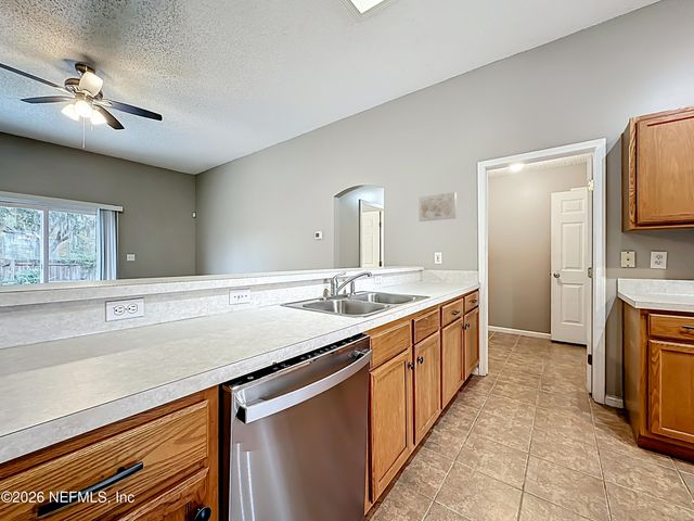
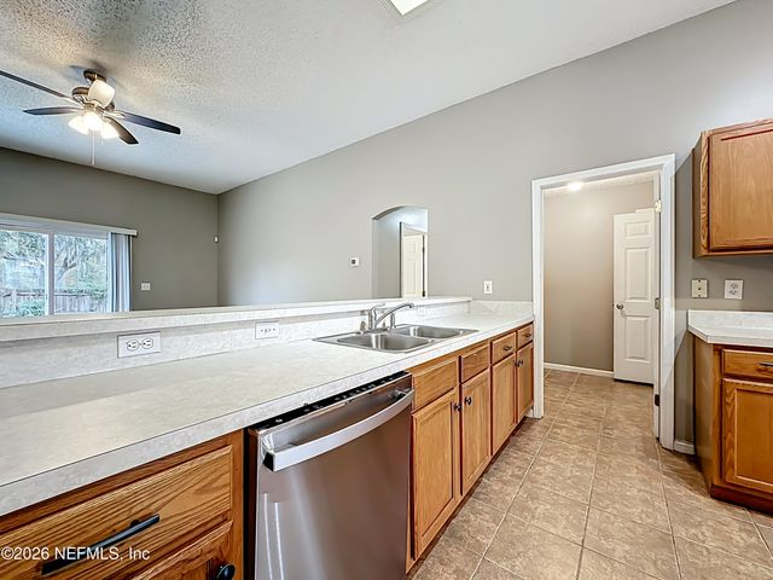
- wall art [417,191,458,223]
